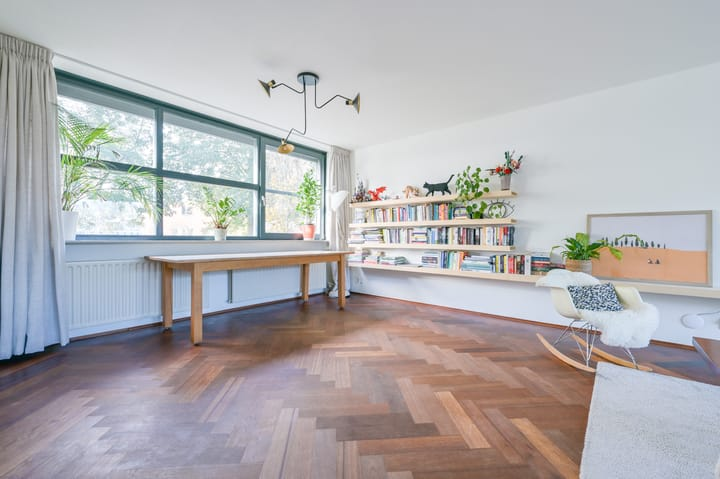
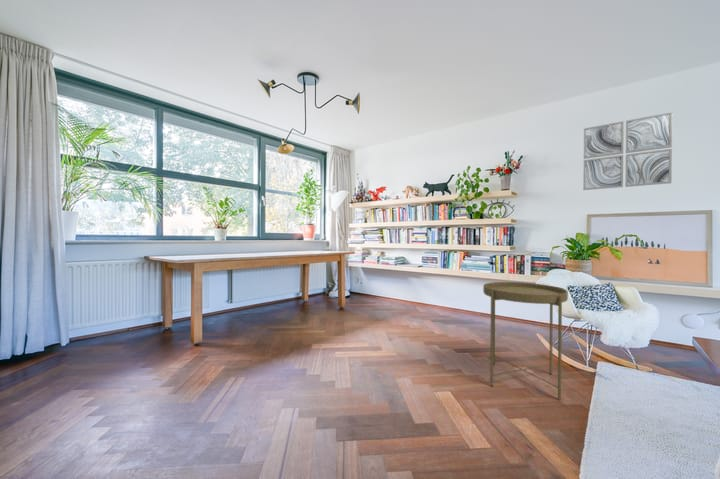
+ wall art [582,111,673,191]
+ side table [482,281,569,401]
